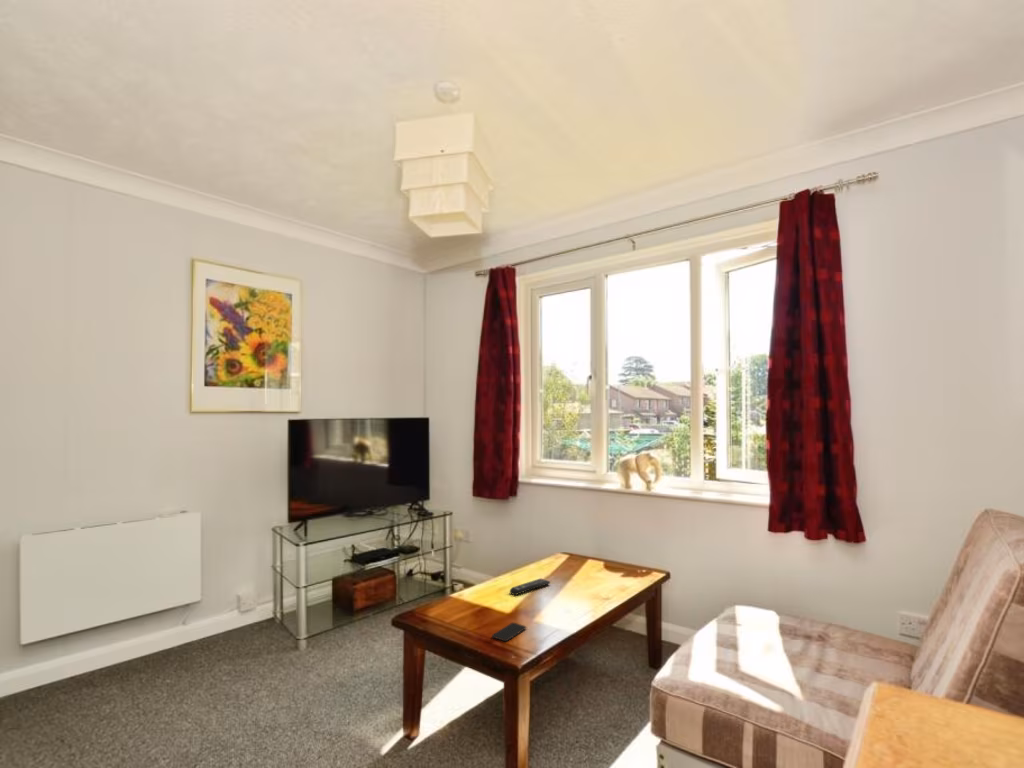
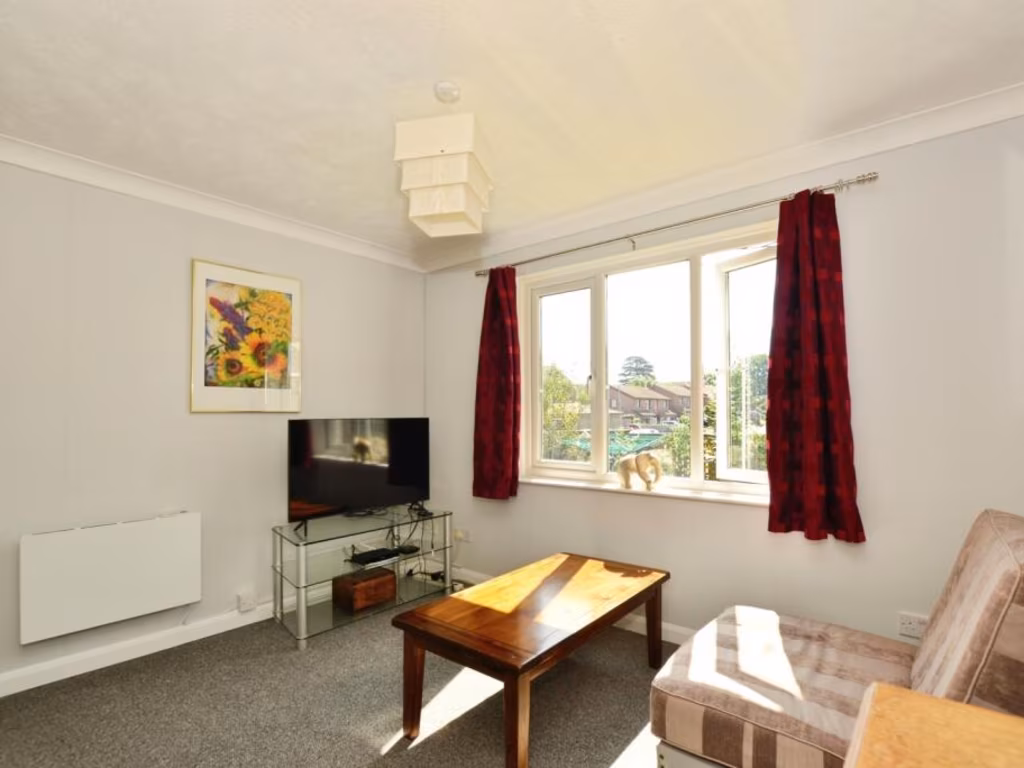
- smartphone [491,622,527,642]
- remote control [509,577,551,596]
